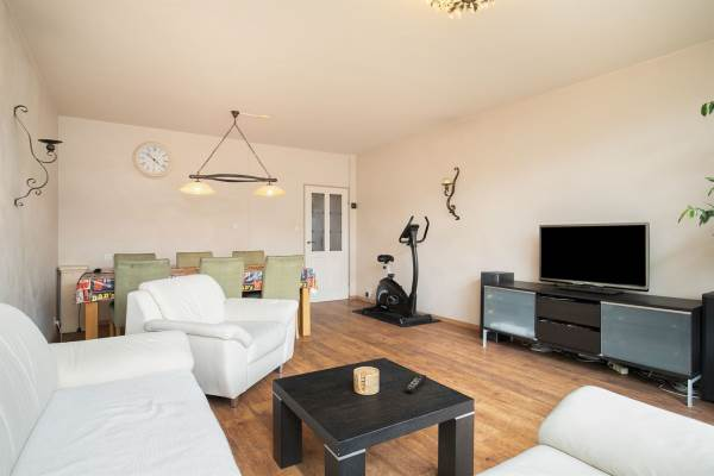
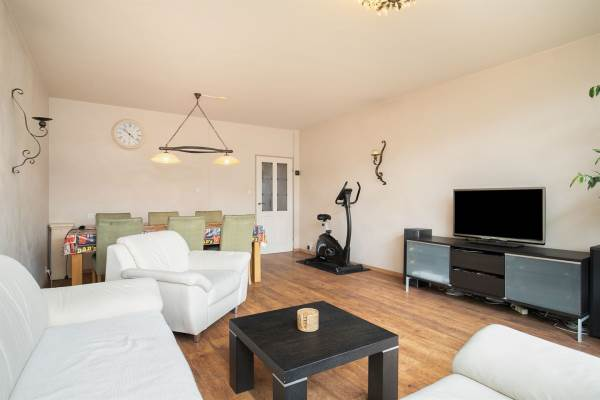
- remote control [403,374,427,394]
